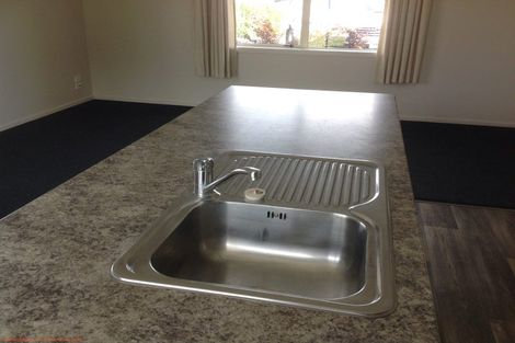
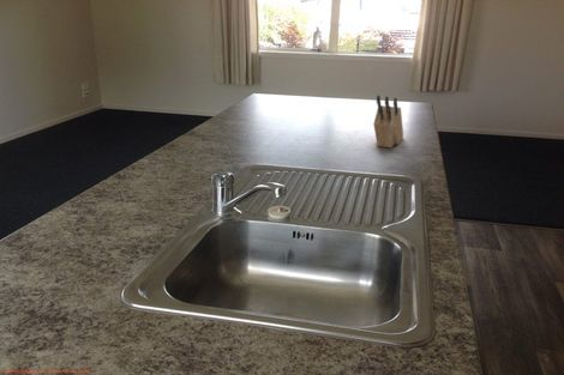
+ knife block [372,95,404,149]
